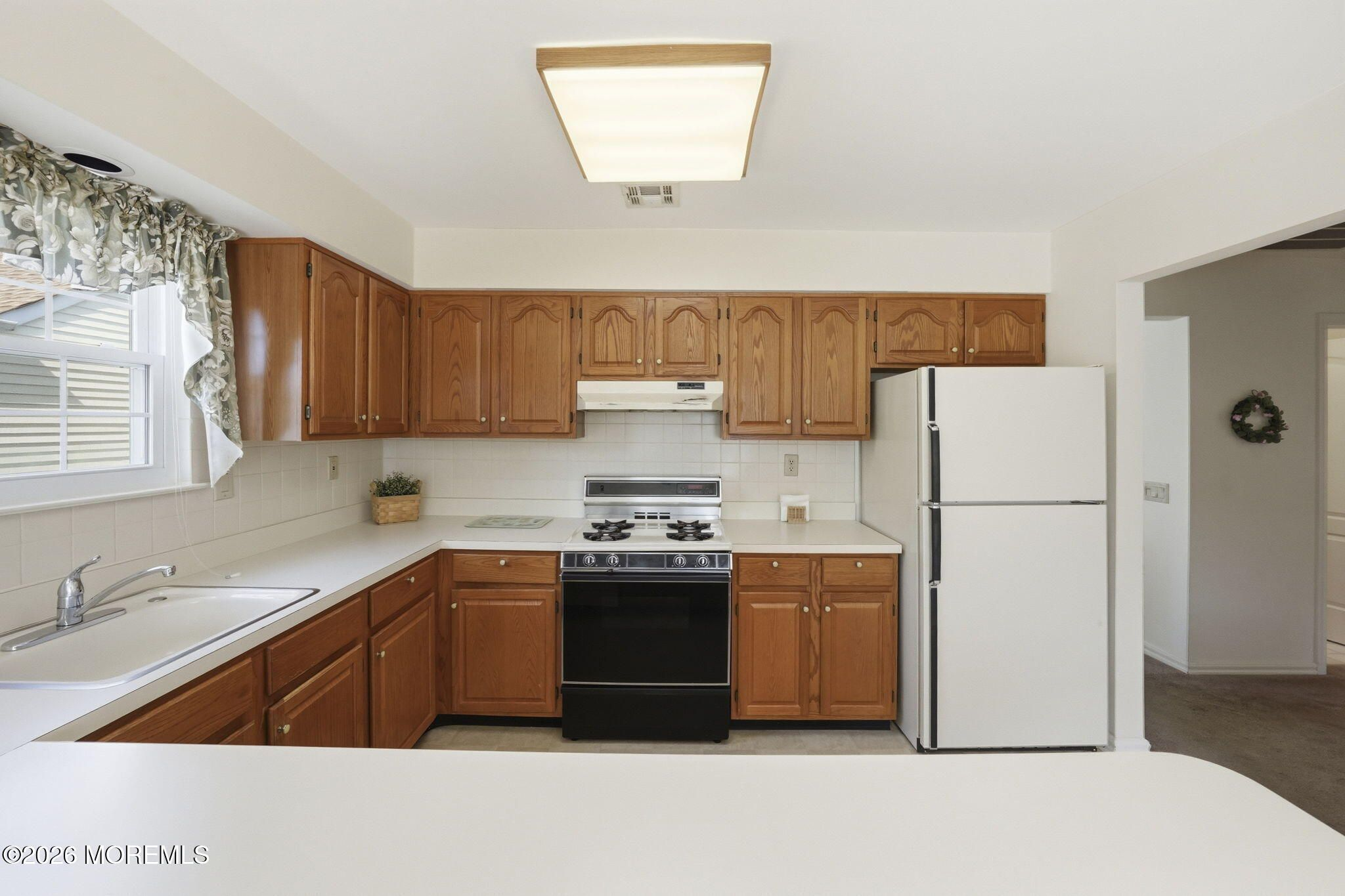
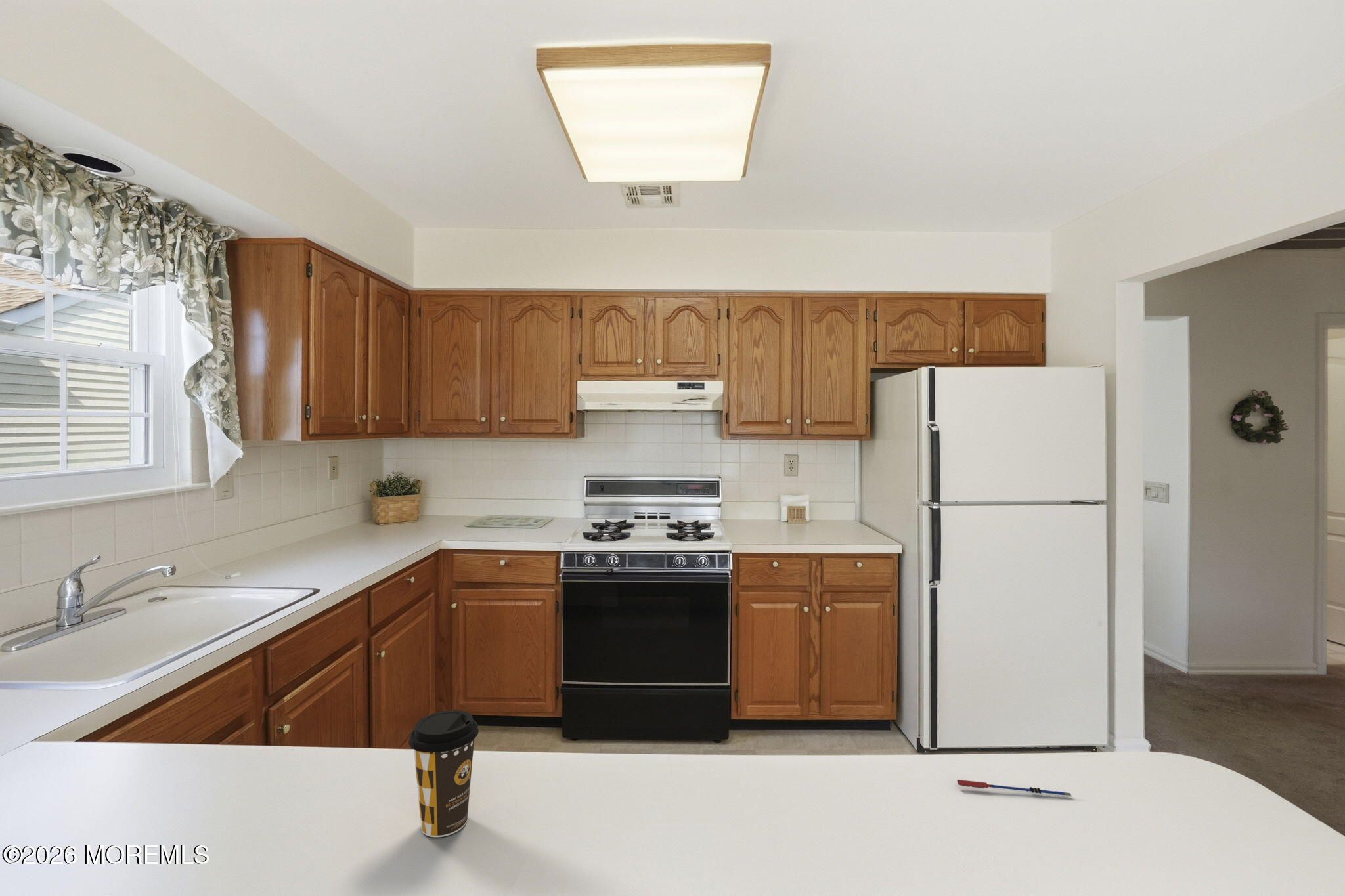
+ pen [956,779,1072,798]
+ coffee cup [408,710,479,838]
